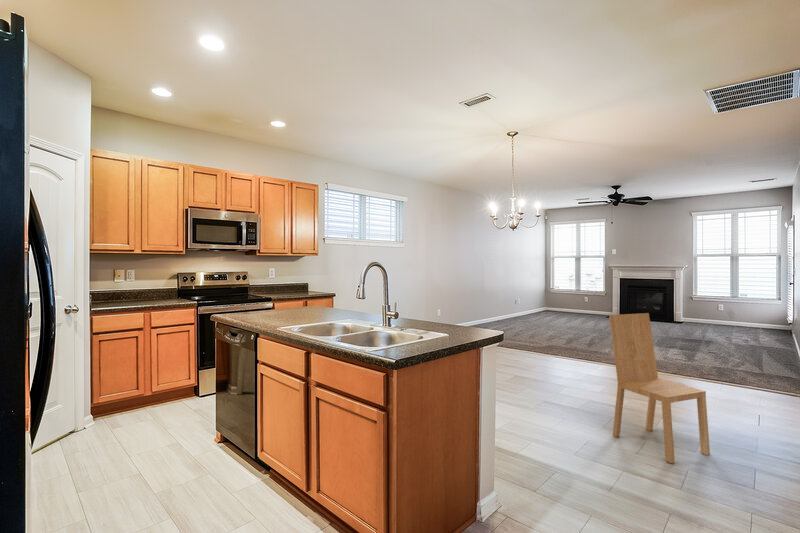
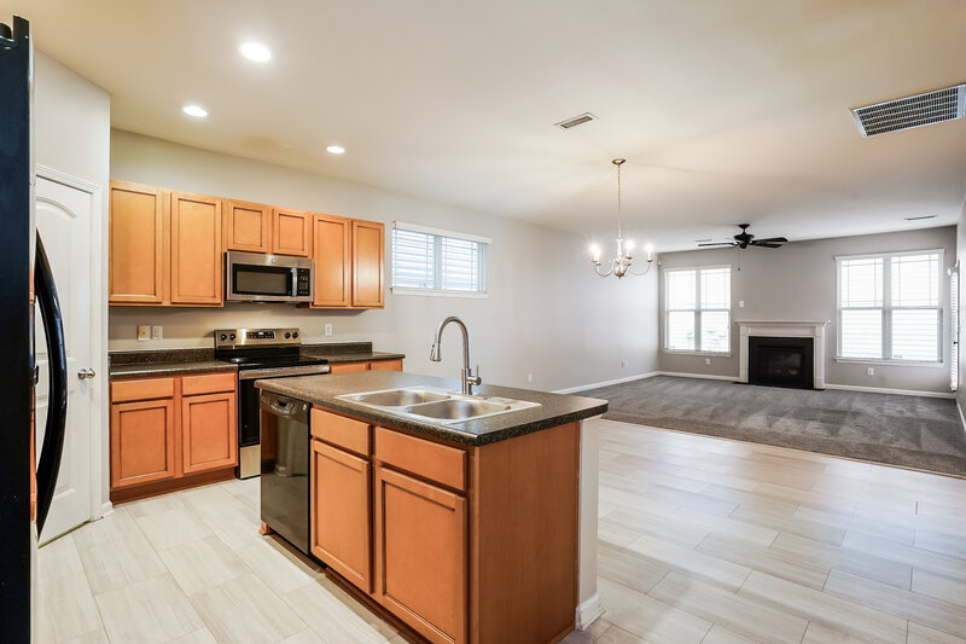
- dining chair [608,312,711,464]
